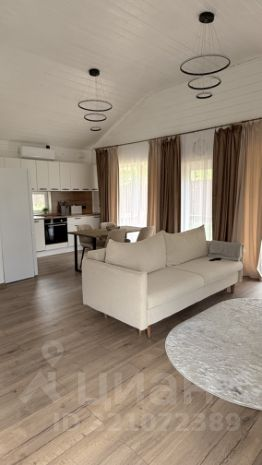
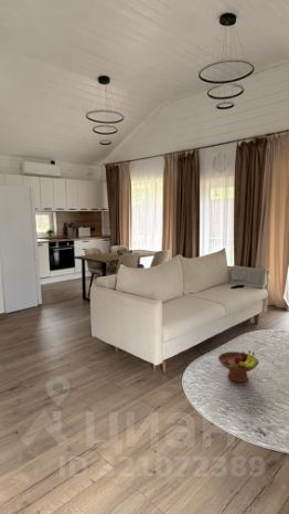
+ fruit bowl [217,349,260,382]
